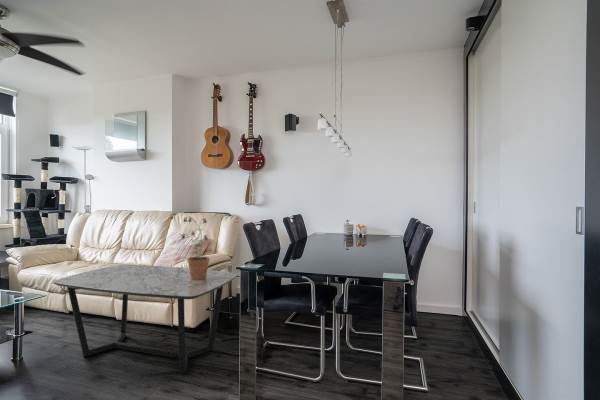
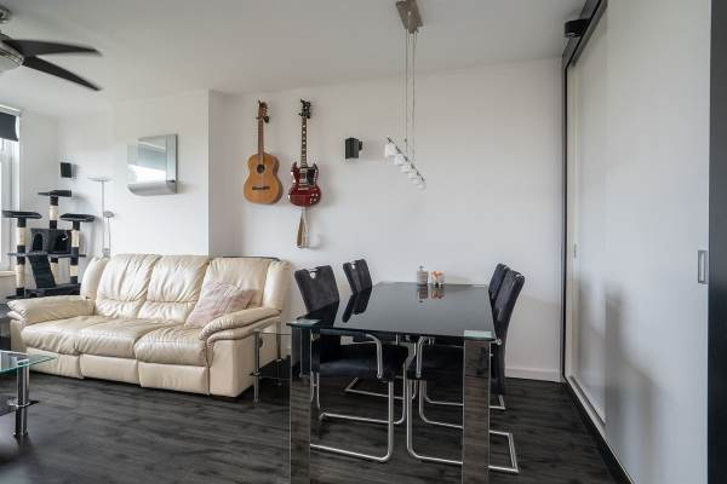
- potted plant [180,216,211,280]
- coffee table [52,263,239,375]
